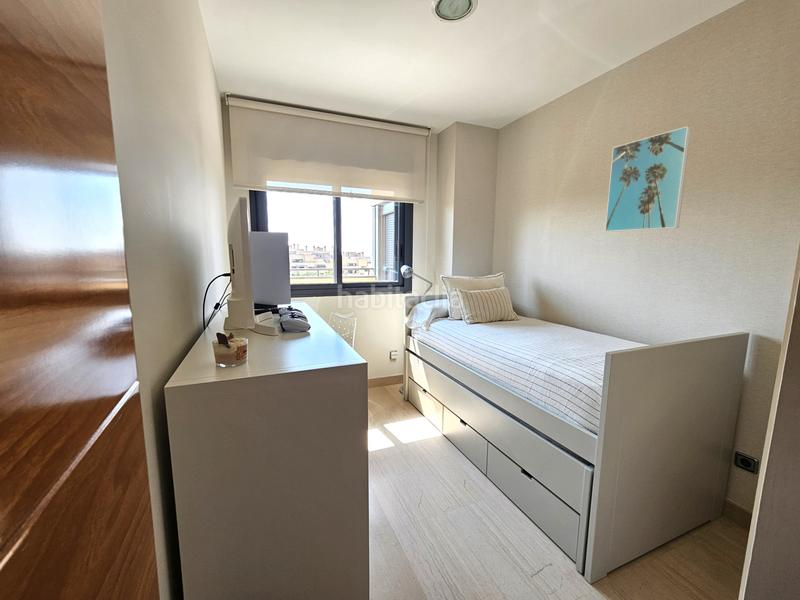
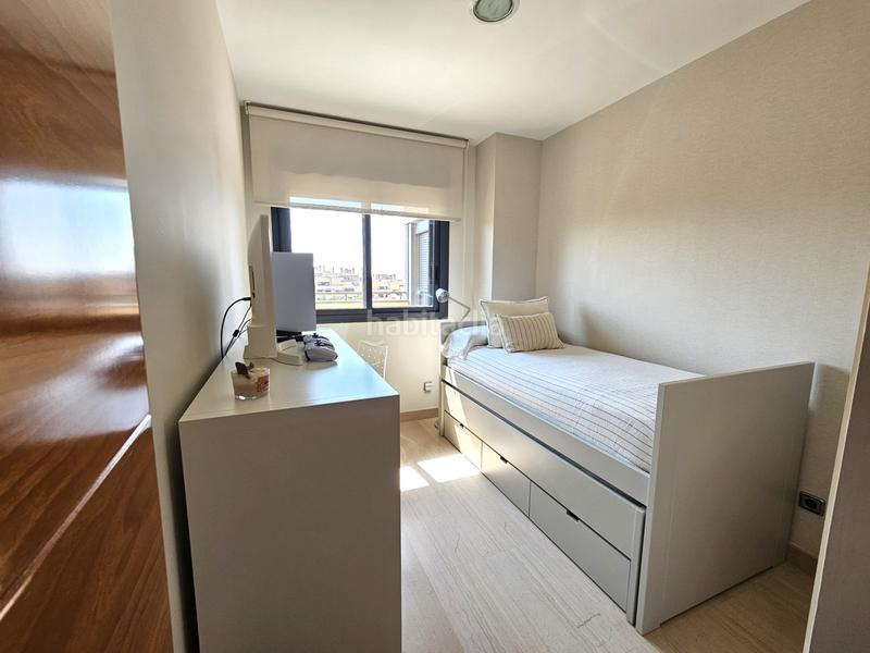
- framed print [604,125,692,233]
